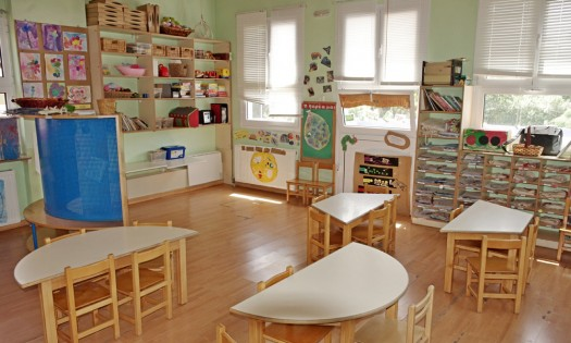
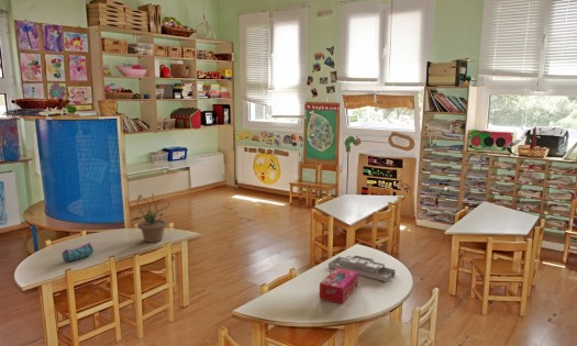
+ potted plant [131,192,171,244]
+ pencil case [60,242,95,263]
+ tissue box [319,268,359,305]
+ desk organizer [328,254,397,282]
